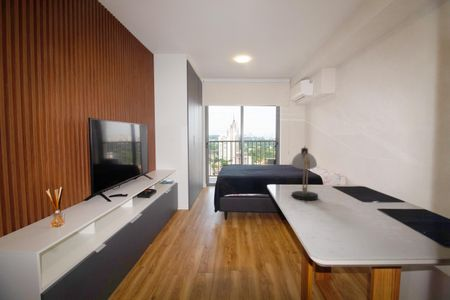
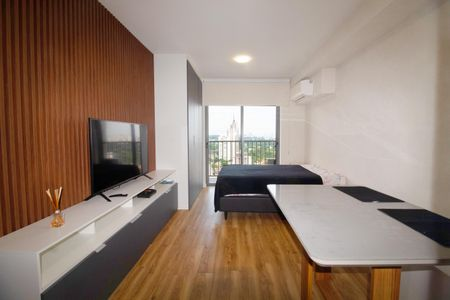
- desk lamp [291,146,319,204]
